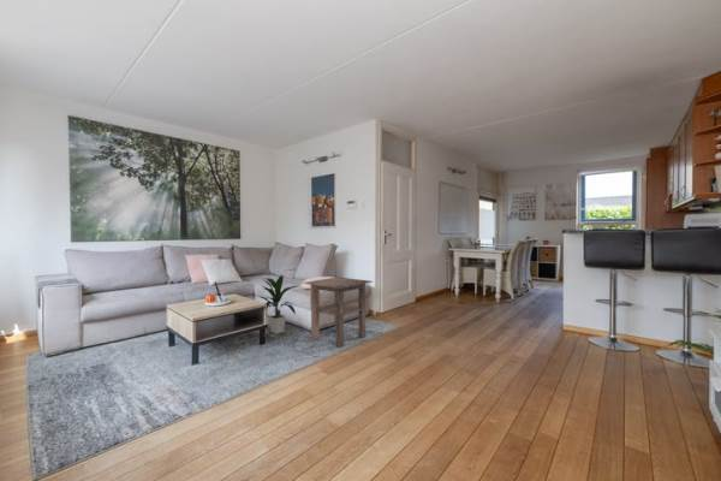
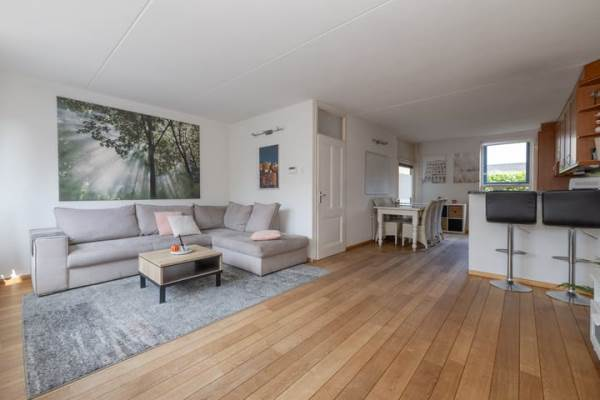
- side table [303,277,374,348]
- indoor plant [255,274,298,335]
